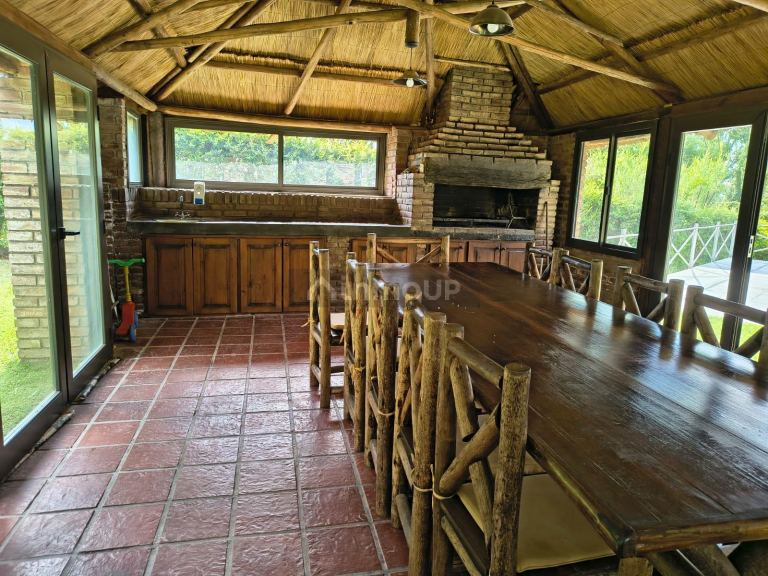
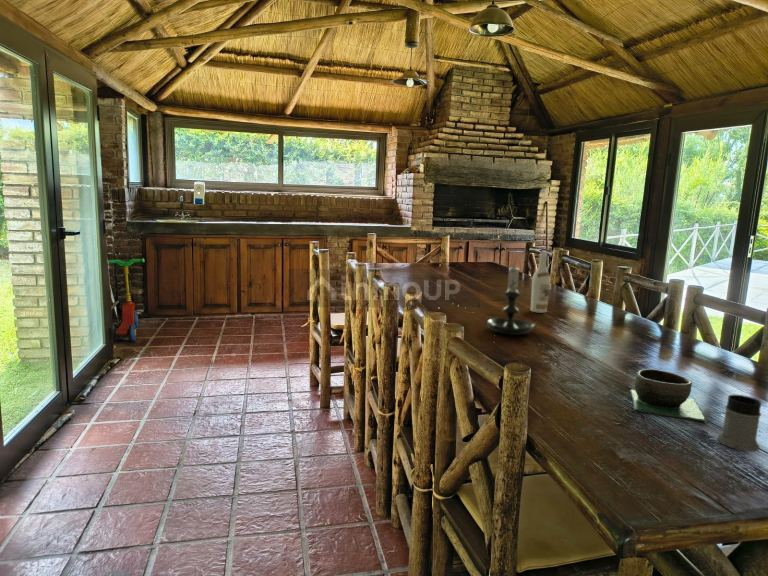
+ bowl [628,368,708,422]
+ wine bottle [530,252,551,314]
+ candle holder [486,262,537,336]
+ mug [703,394,762,452]
